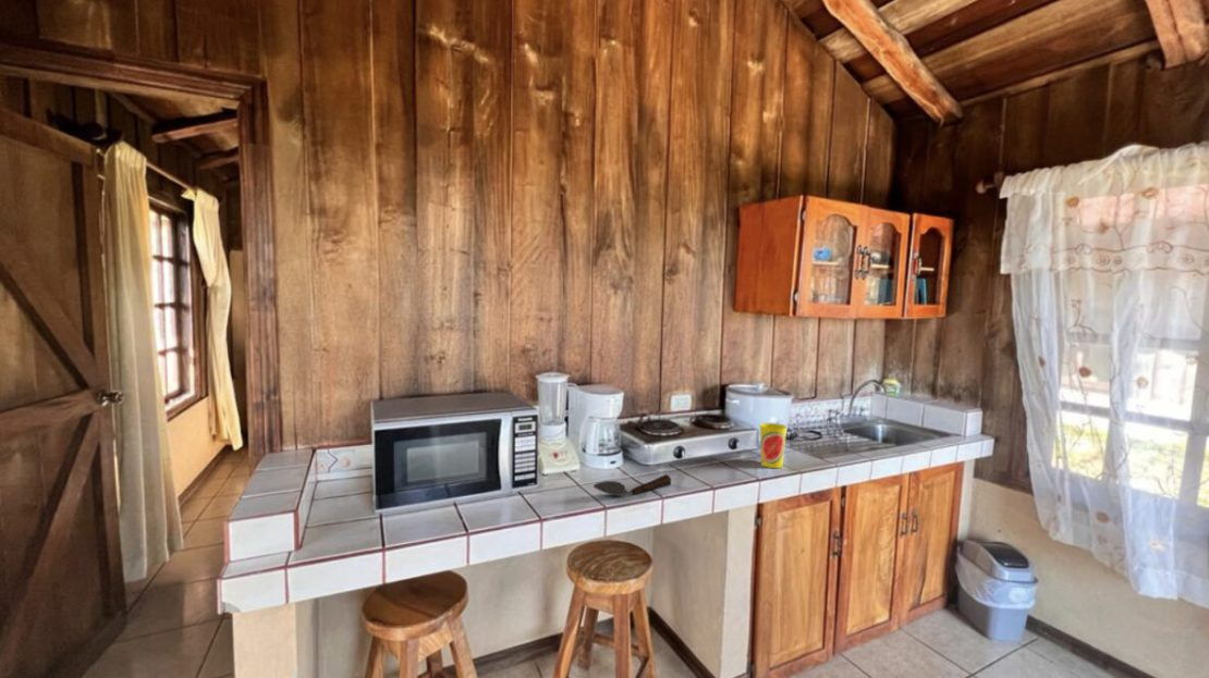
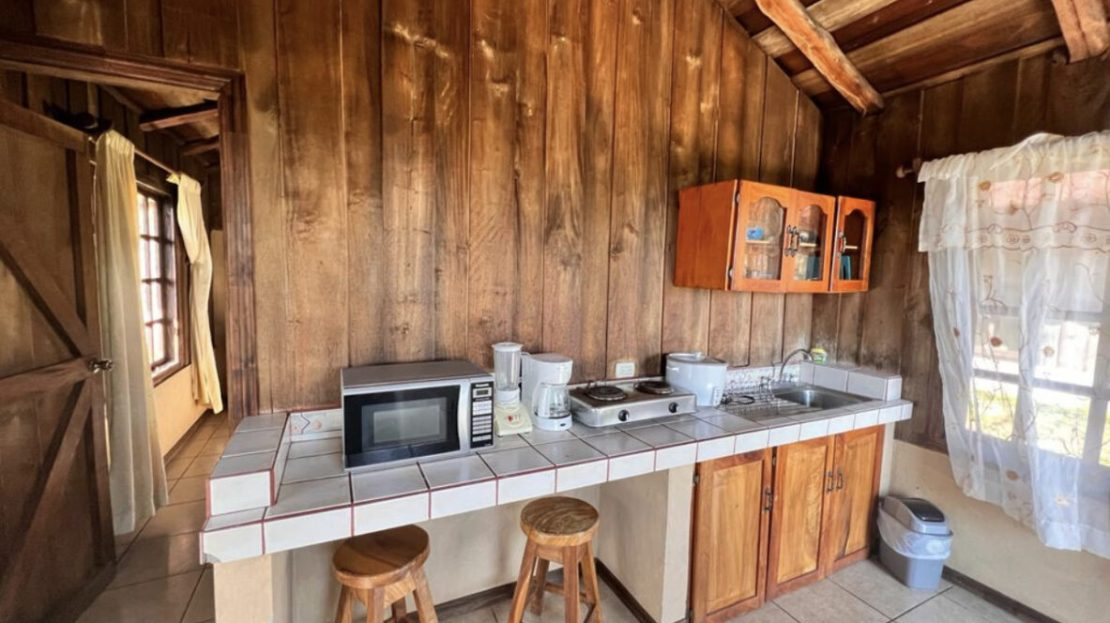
- cup [759,422,787,469]
- spoon [593,473,672,496]
